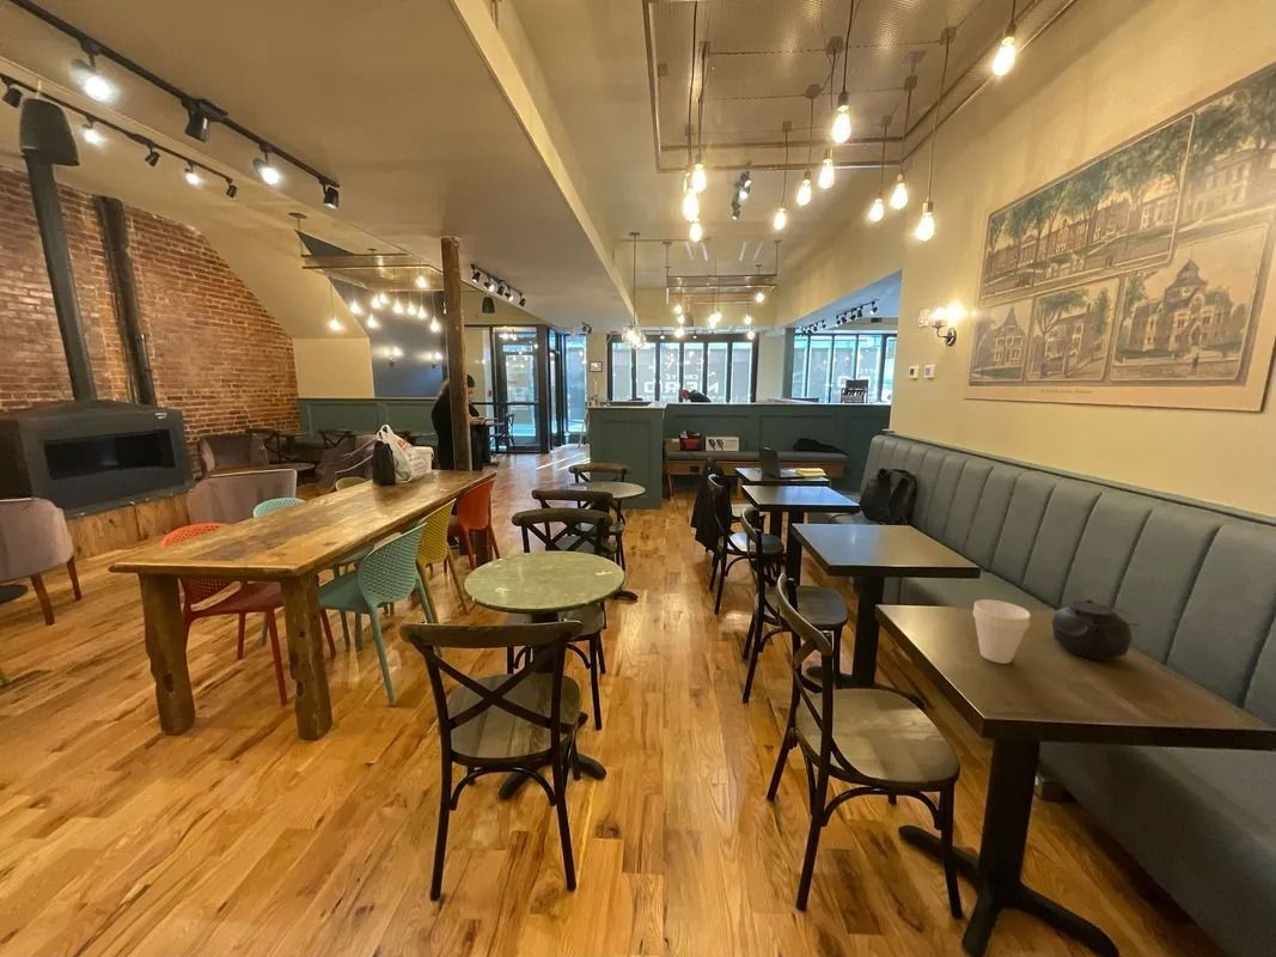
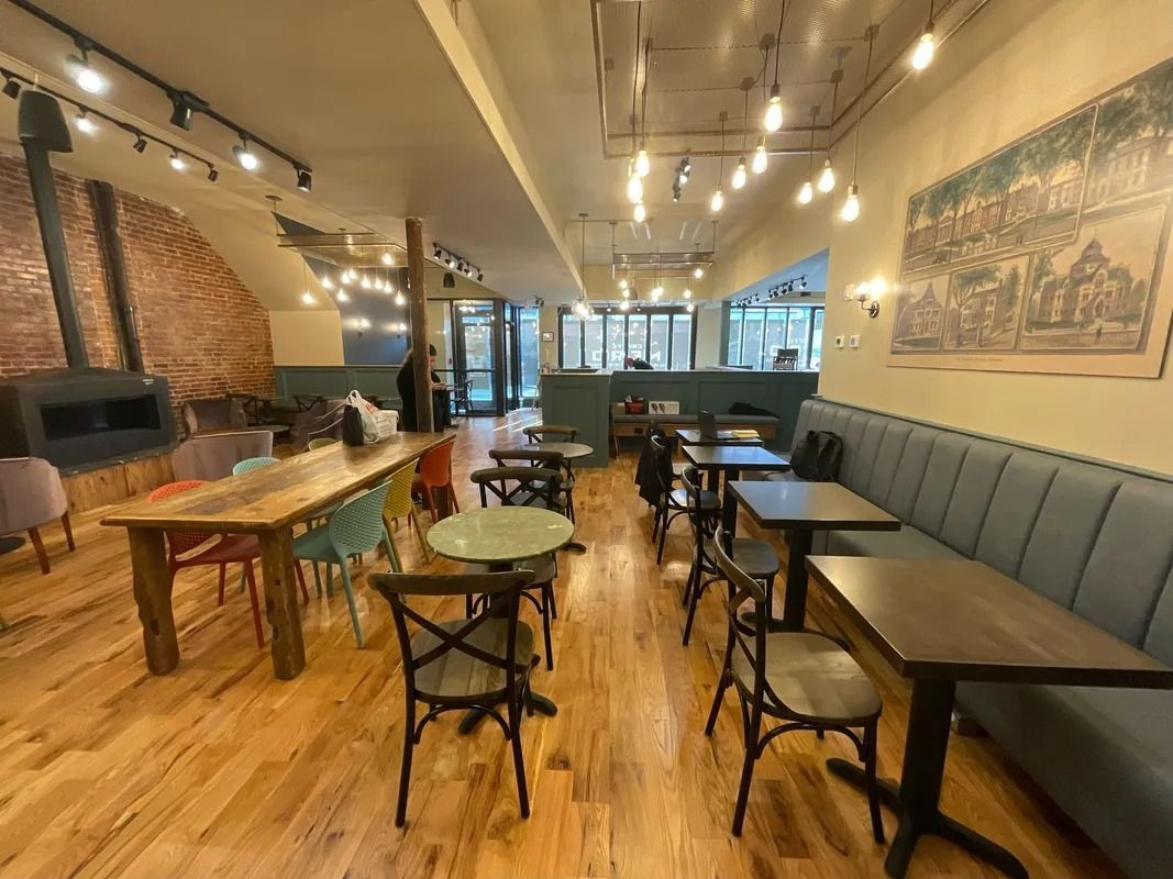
- cup [972,598,1032,665]
- teapot [1051,598,1142,660]
